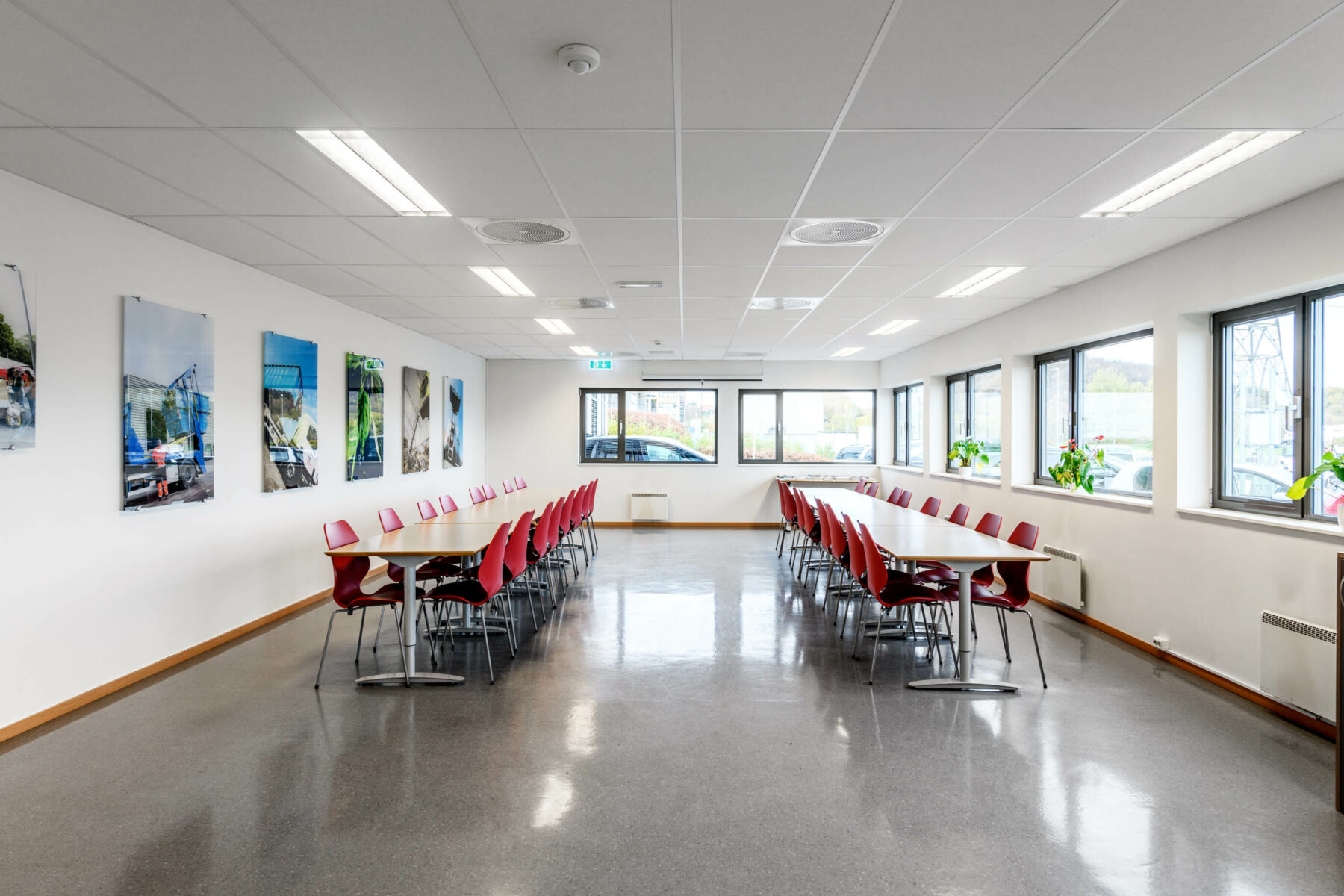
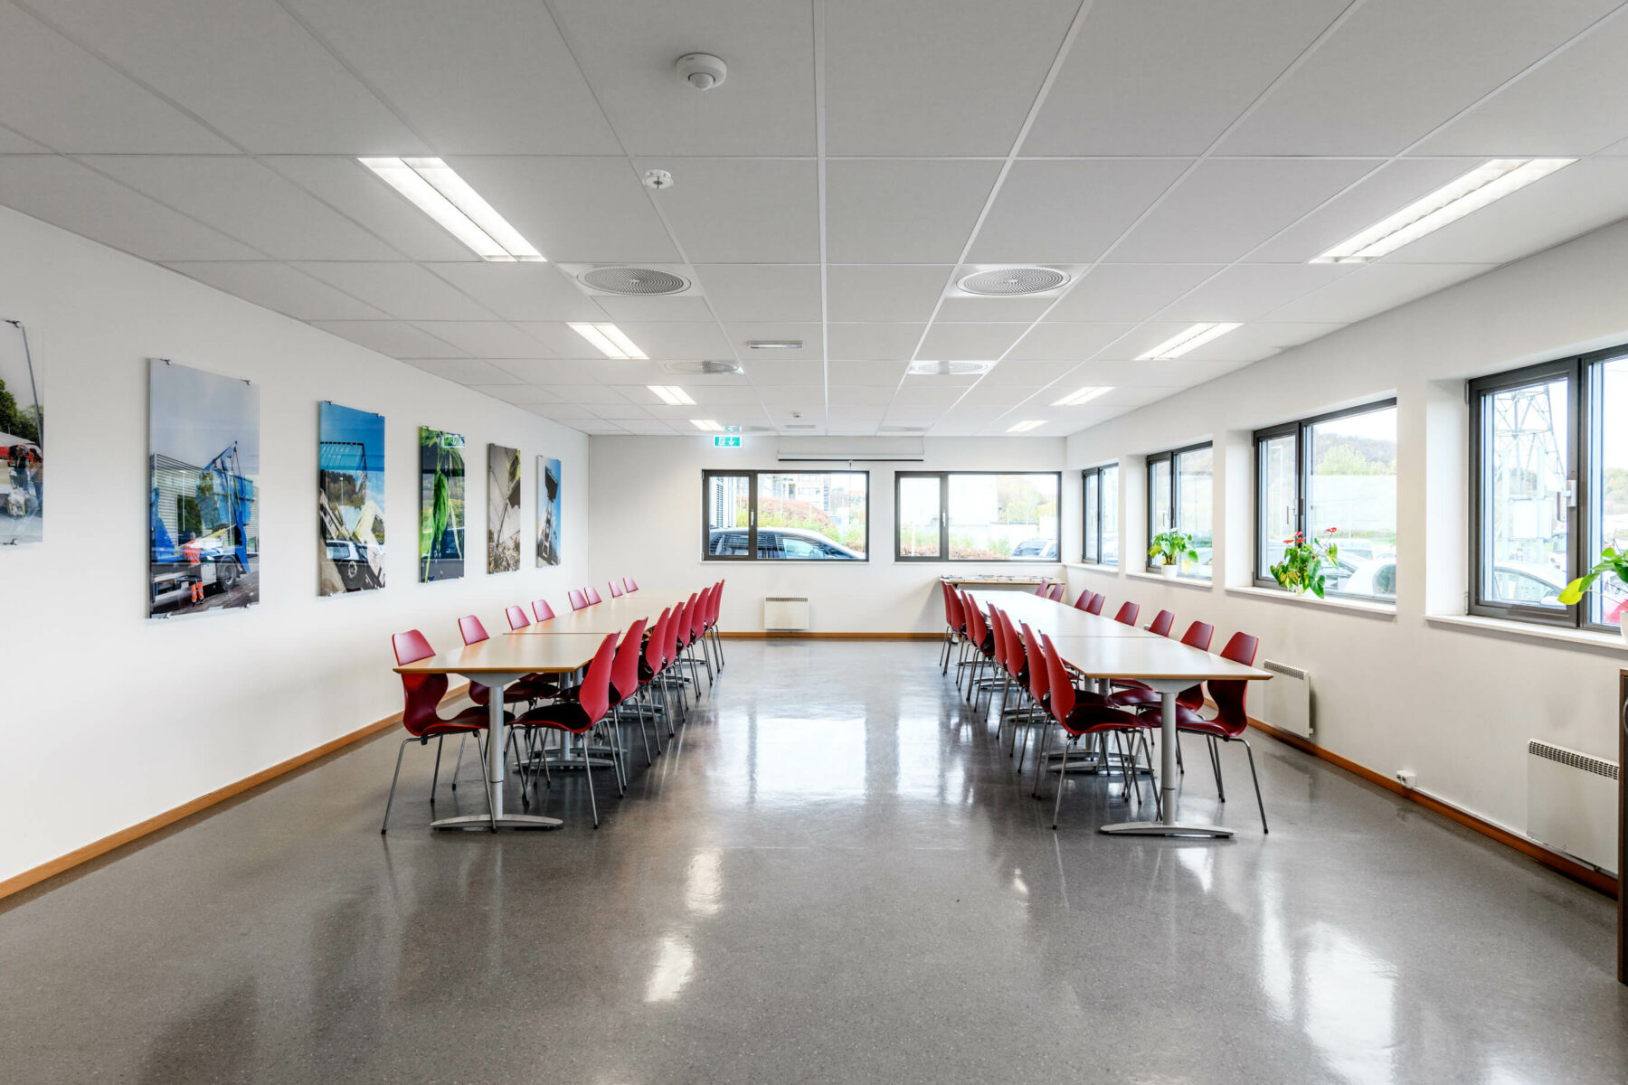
+ smoke detector [641,170,675,190]
